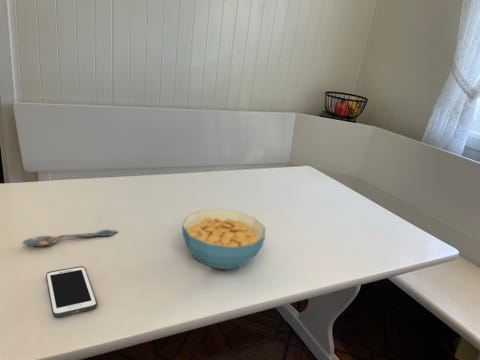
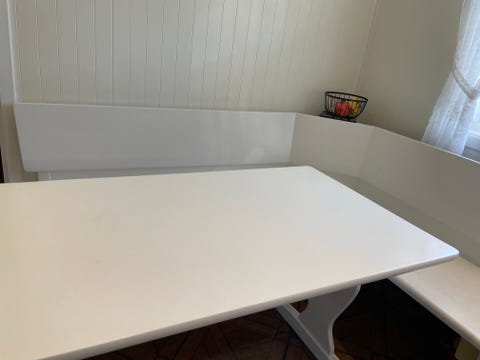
- cell phone [45,265,98,318]
- cereal bowl [181,208,266,270]
- spoon [21,229,119,248]
